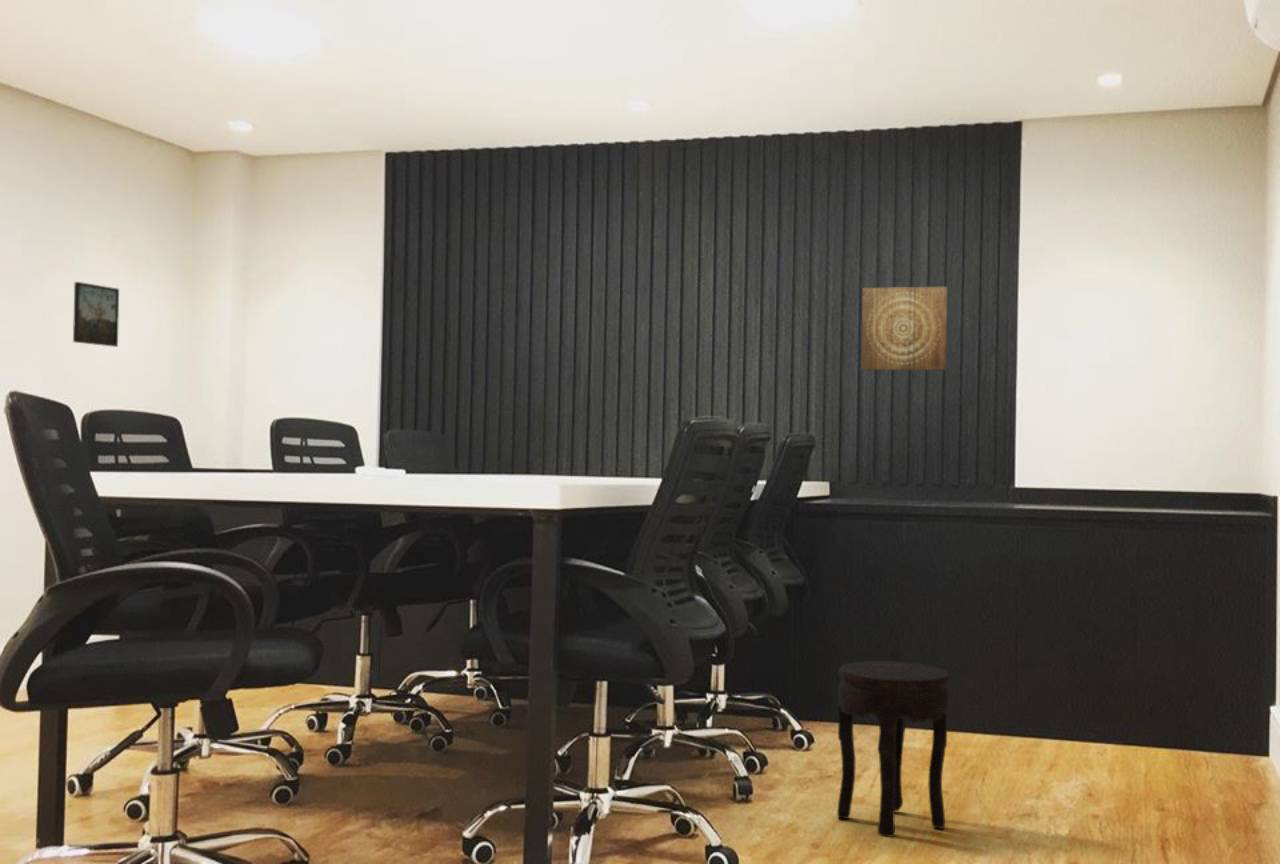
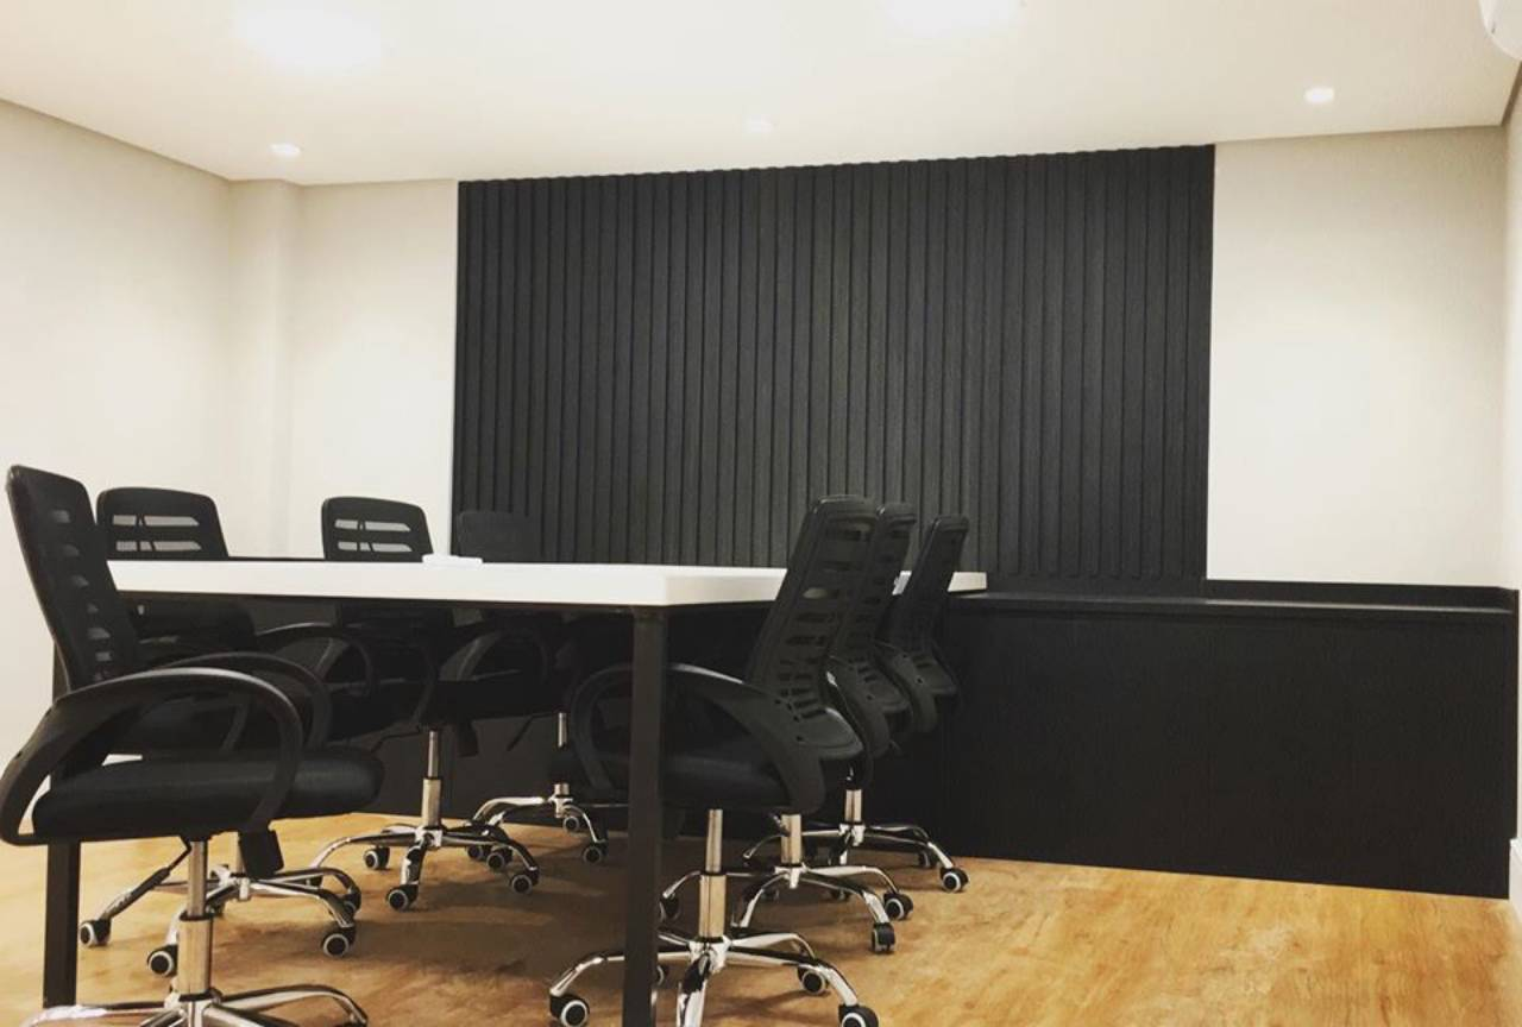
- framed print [72,281,120,348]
- side table [836,660,951,838]
- wall art [860,286,949,371]
